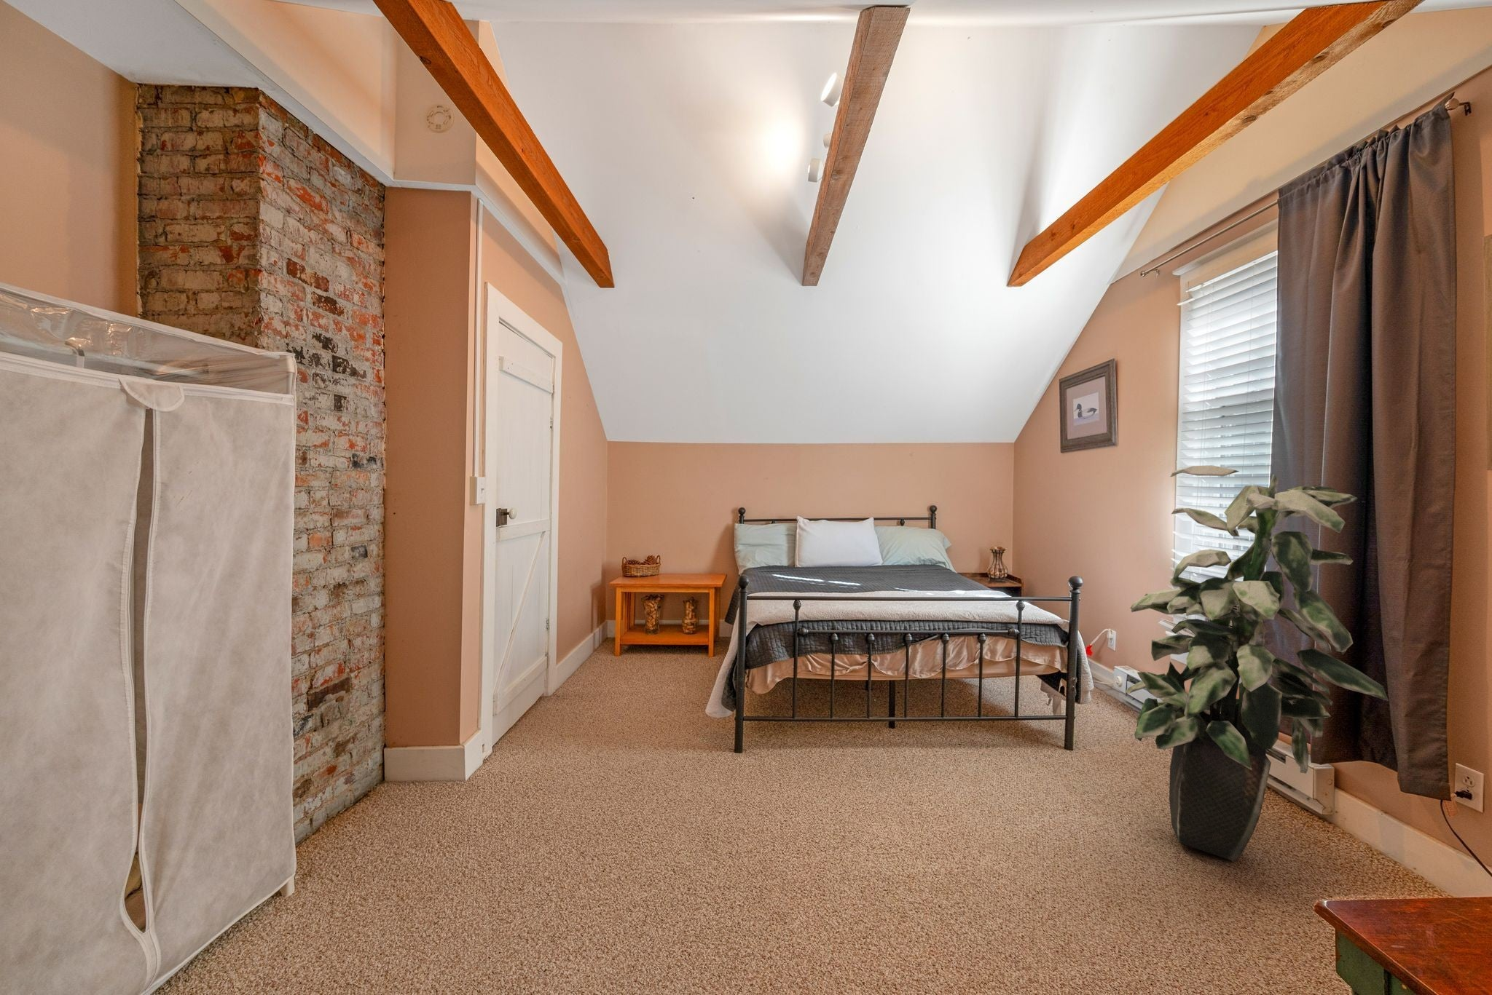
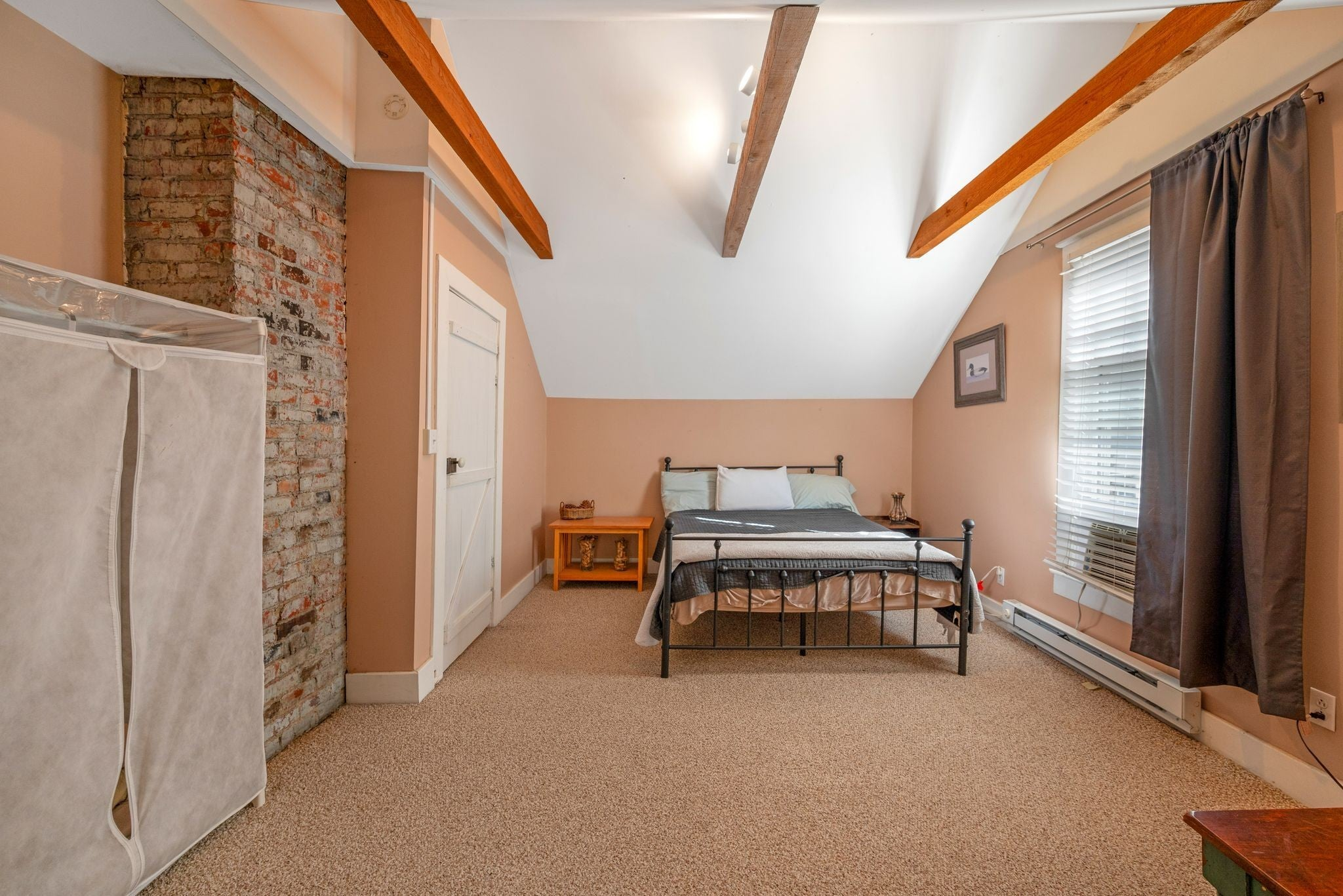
- indoor plant [1124,464,1389,863]
